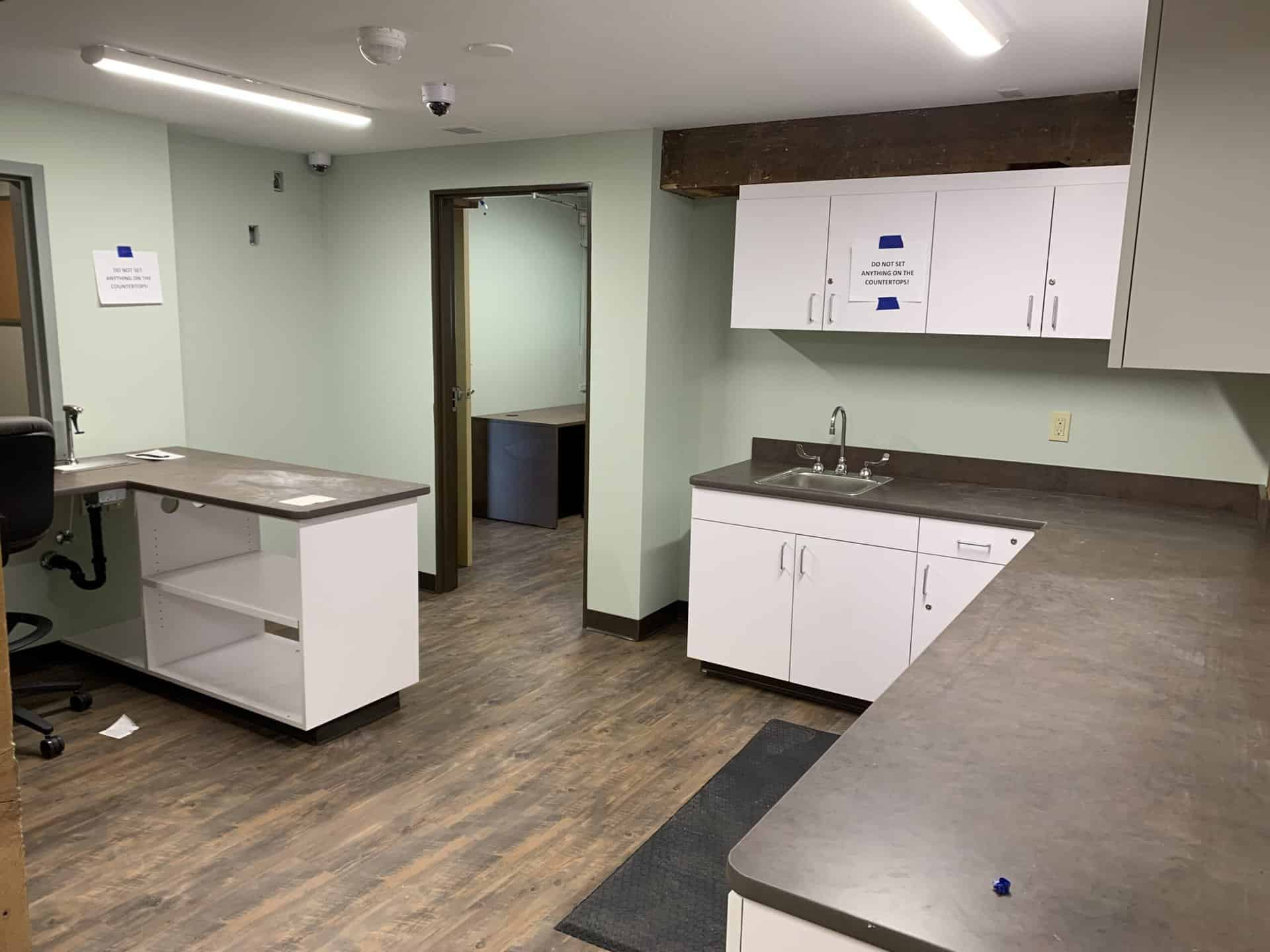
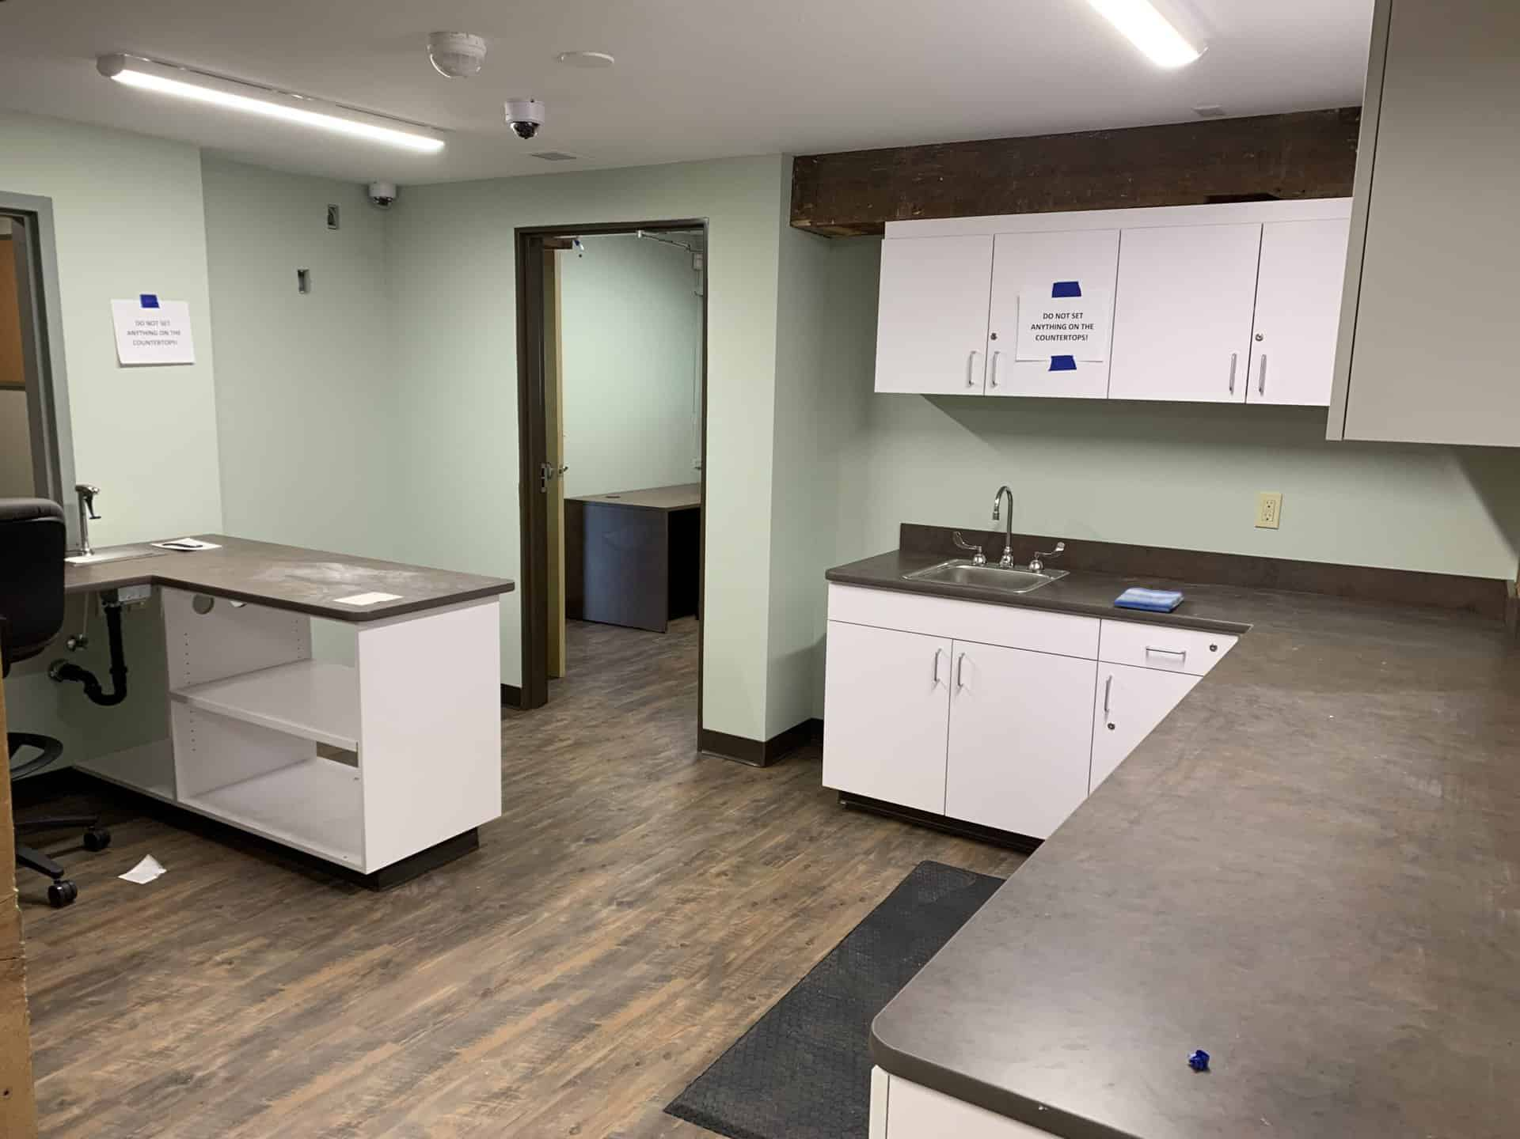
+ dish towel [1112,587,1185,613]
